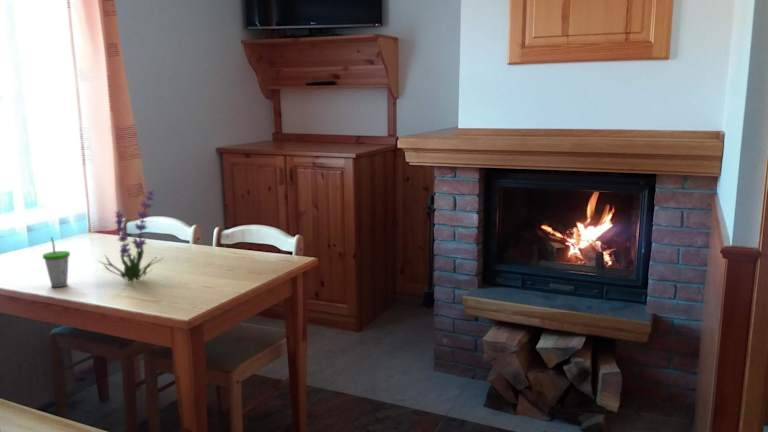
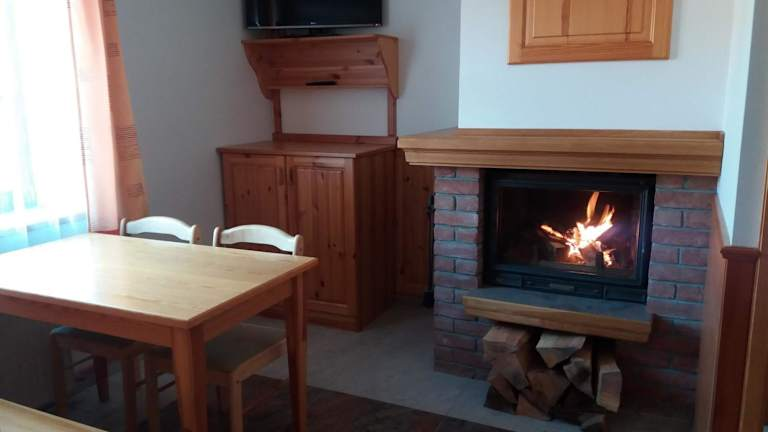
- plant [97,189,165,284]
- cup [42,236,71,288]
